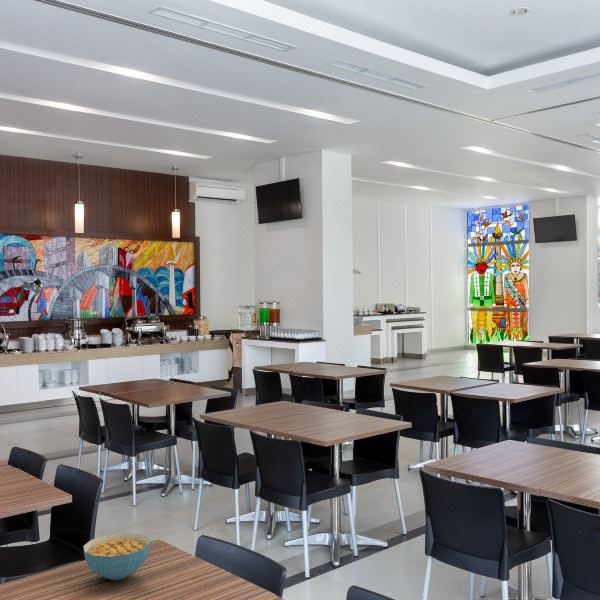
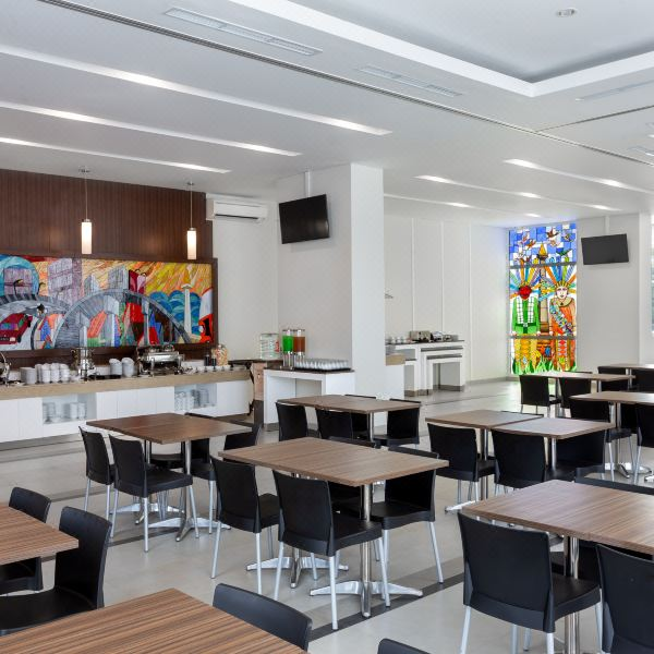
- cereal bowl [82,532,151,581]
